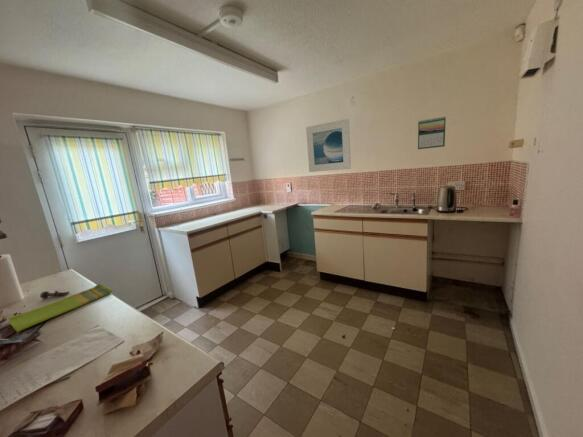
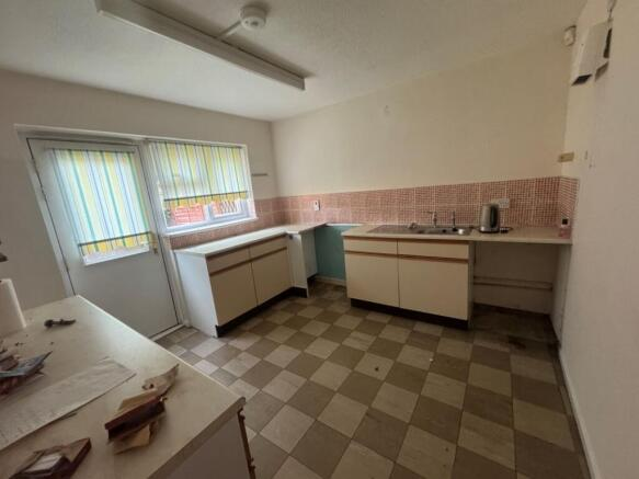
- calendar [417,116,447,150]
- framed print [305,118,352,173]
- dish towel [7,282,113,333]
